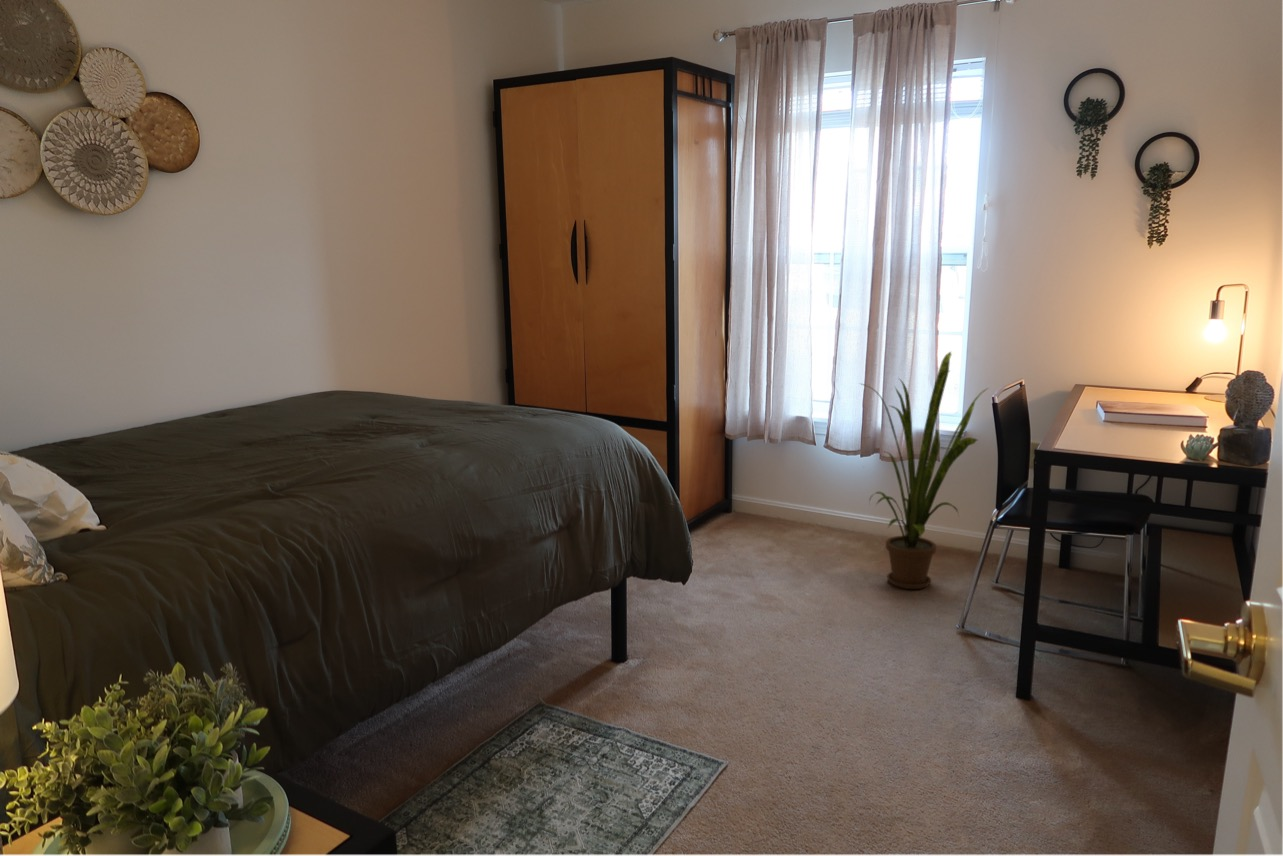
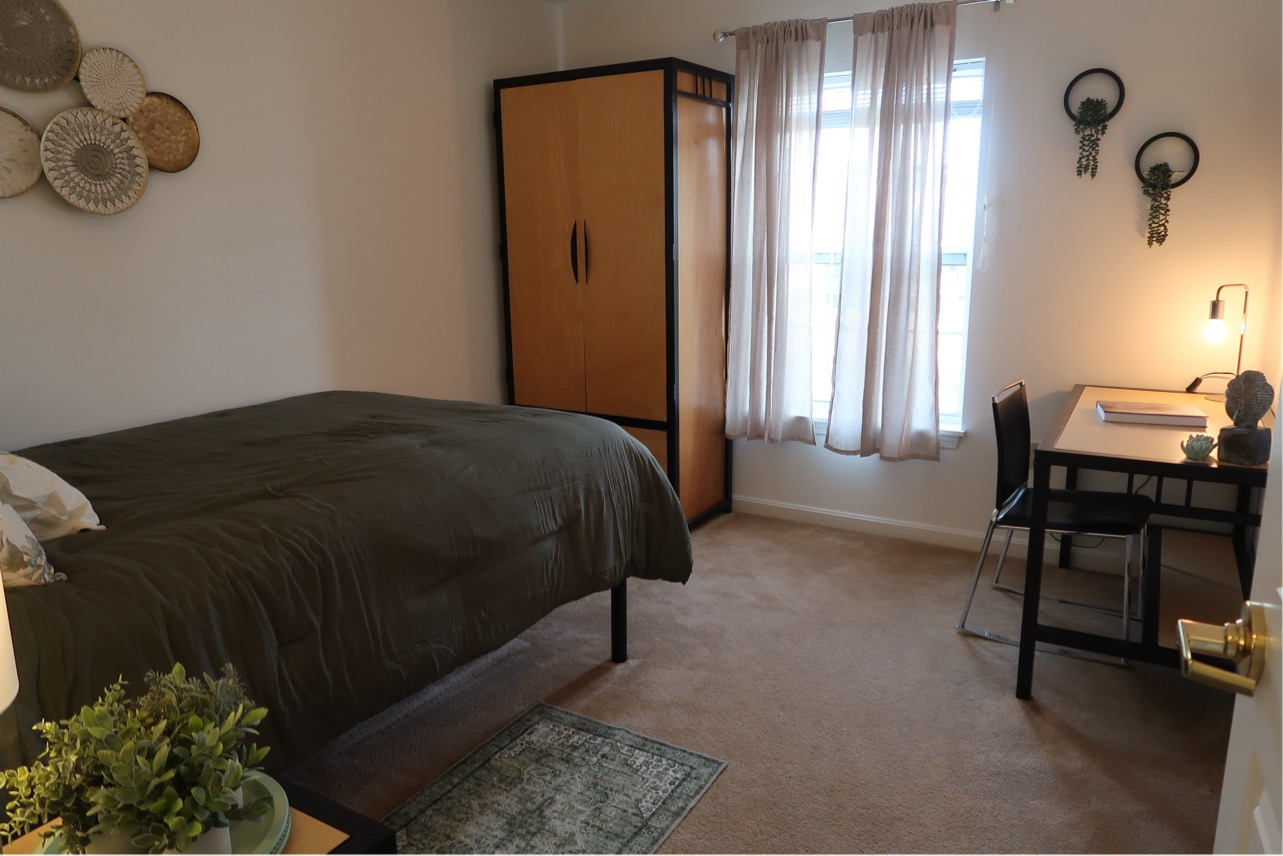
- house plant [858,350,990,590]
